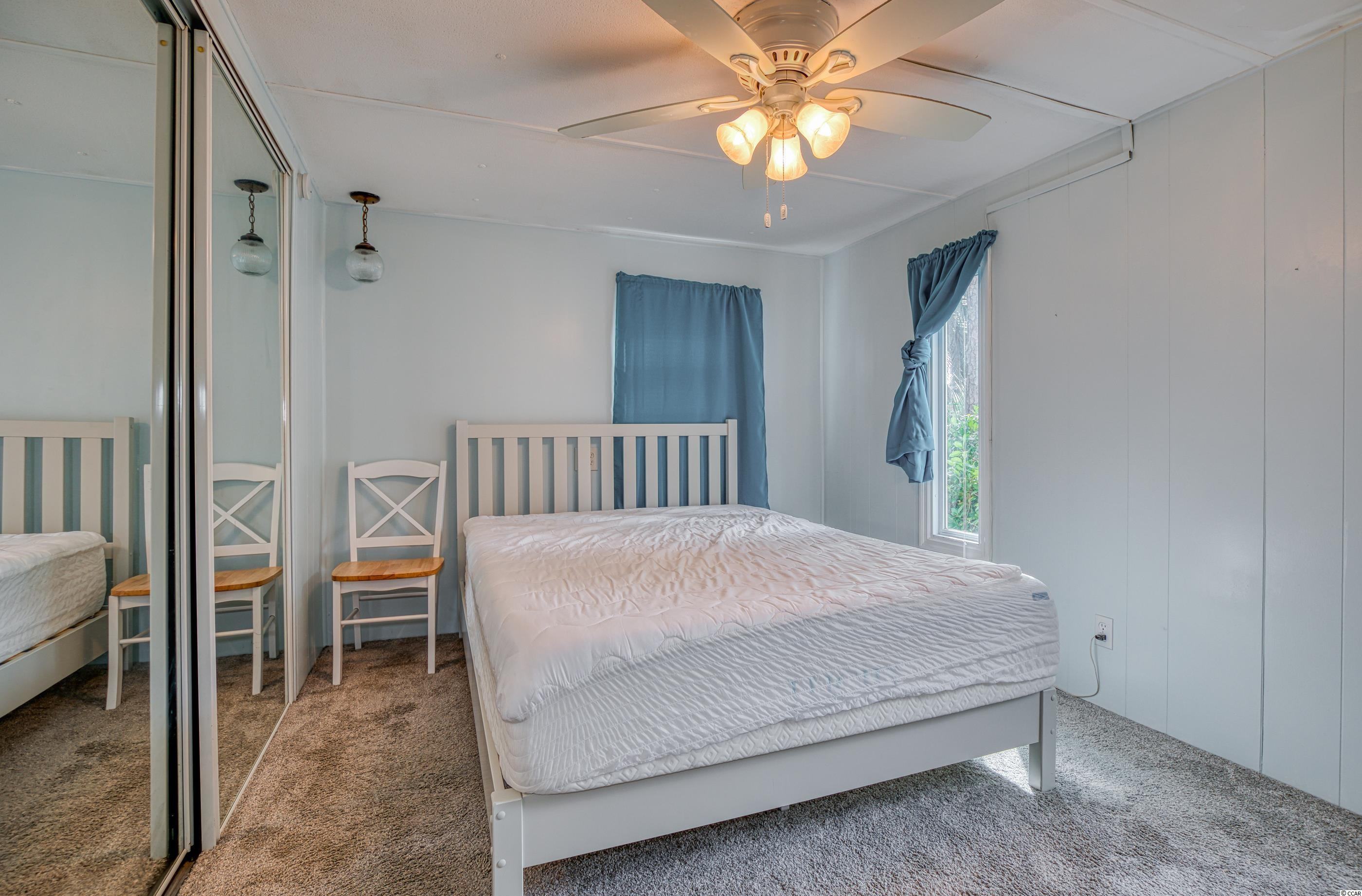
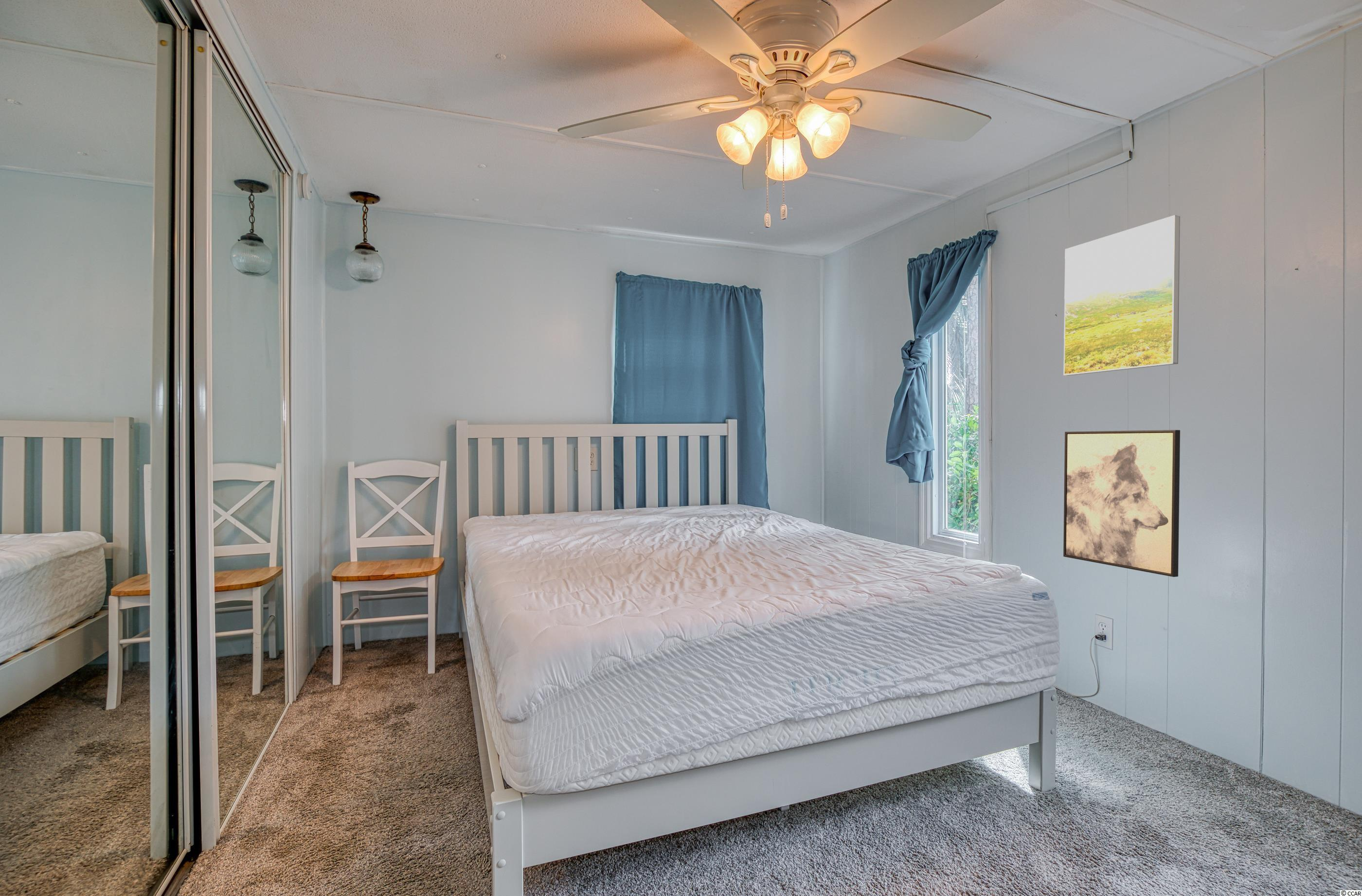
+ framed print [1063,215,1181,376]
+ wall art [1063,430,1181,577]
